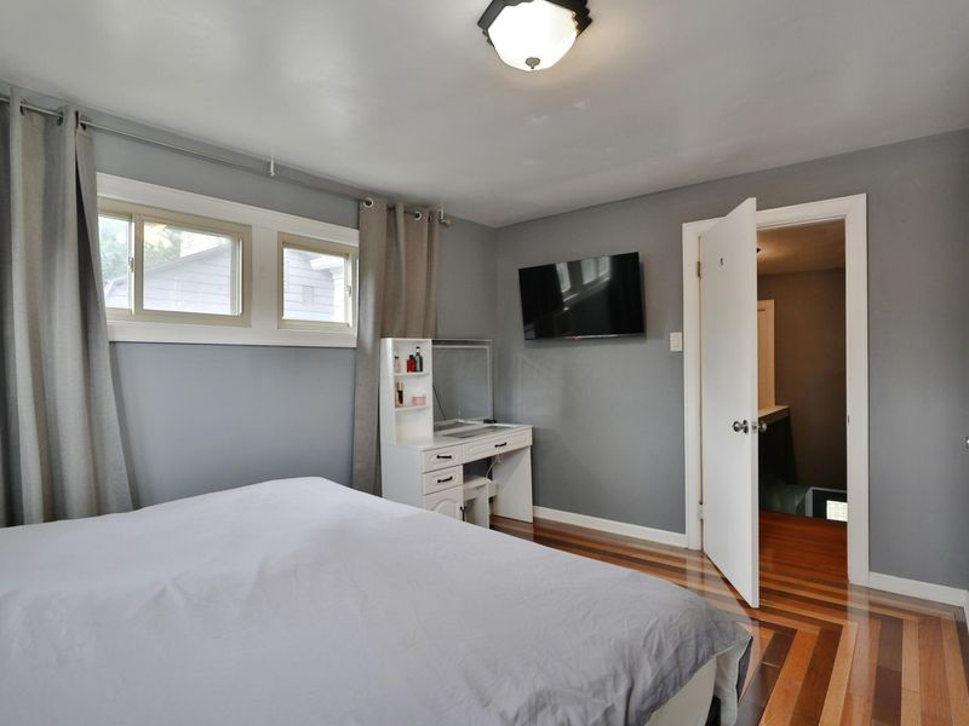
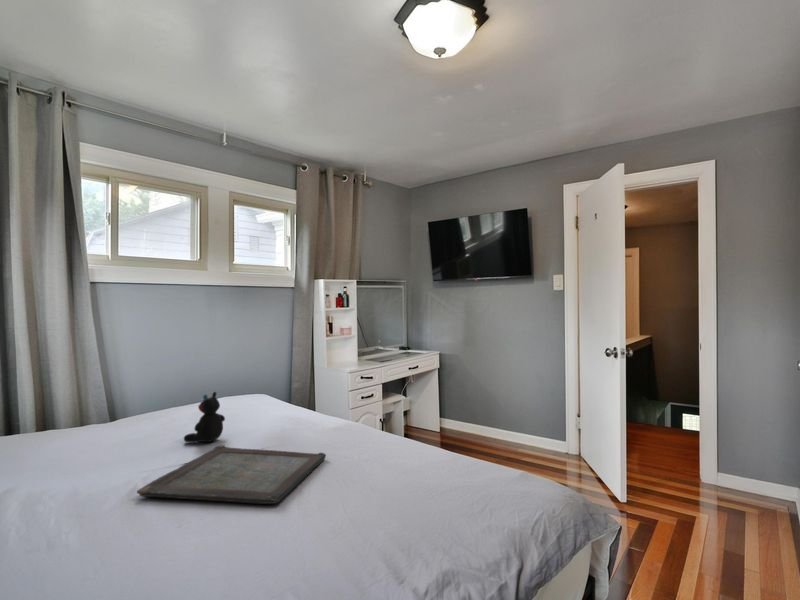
+ serving tray [136,444,327,505]
+ teddy bear [183,391,226,443]
